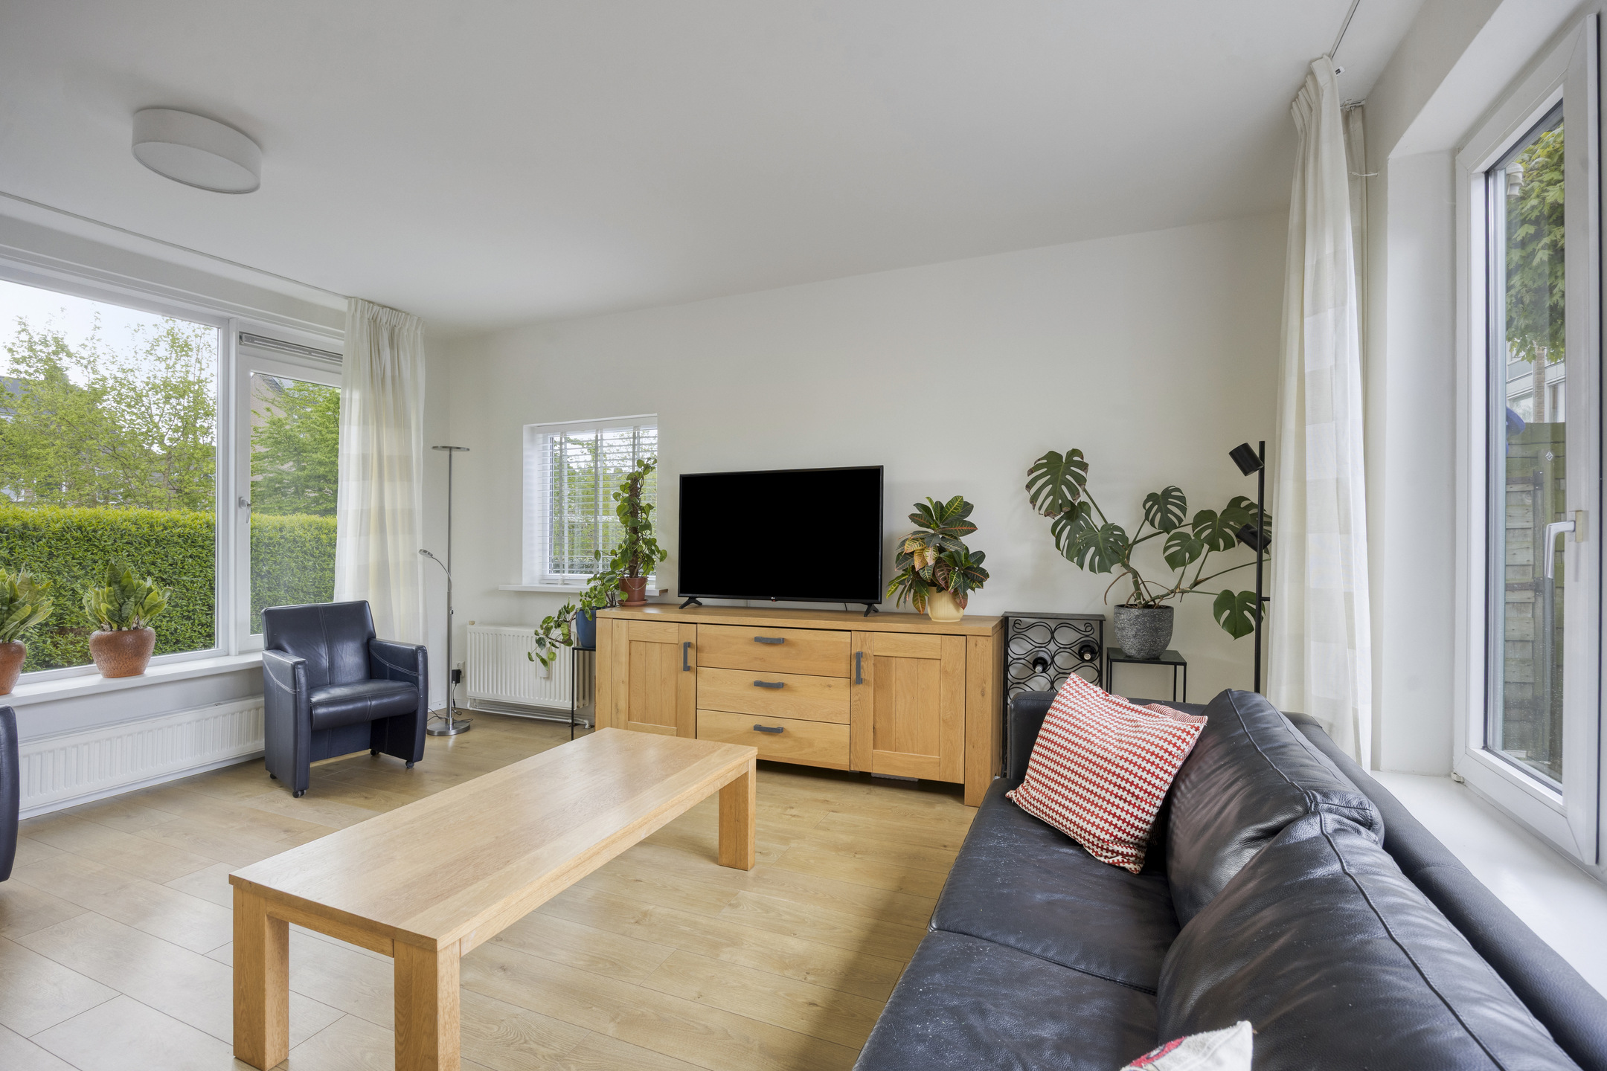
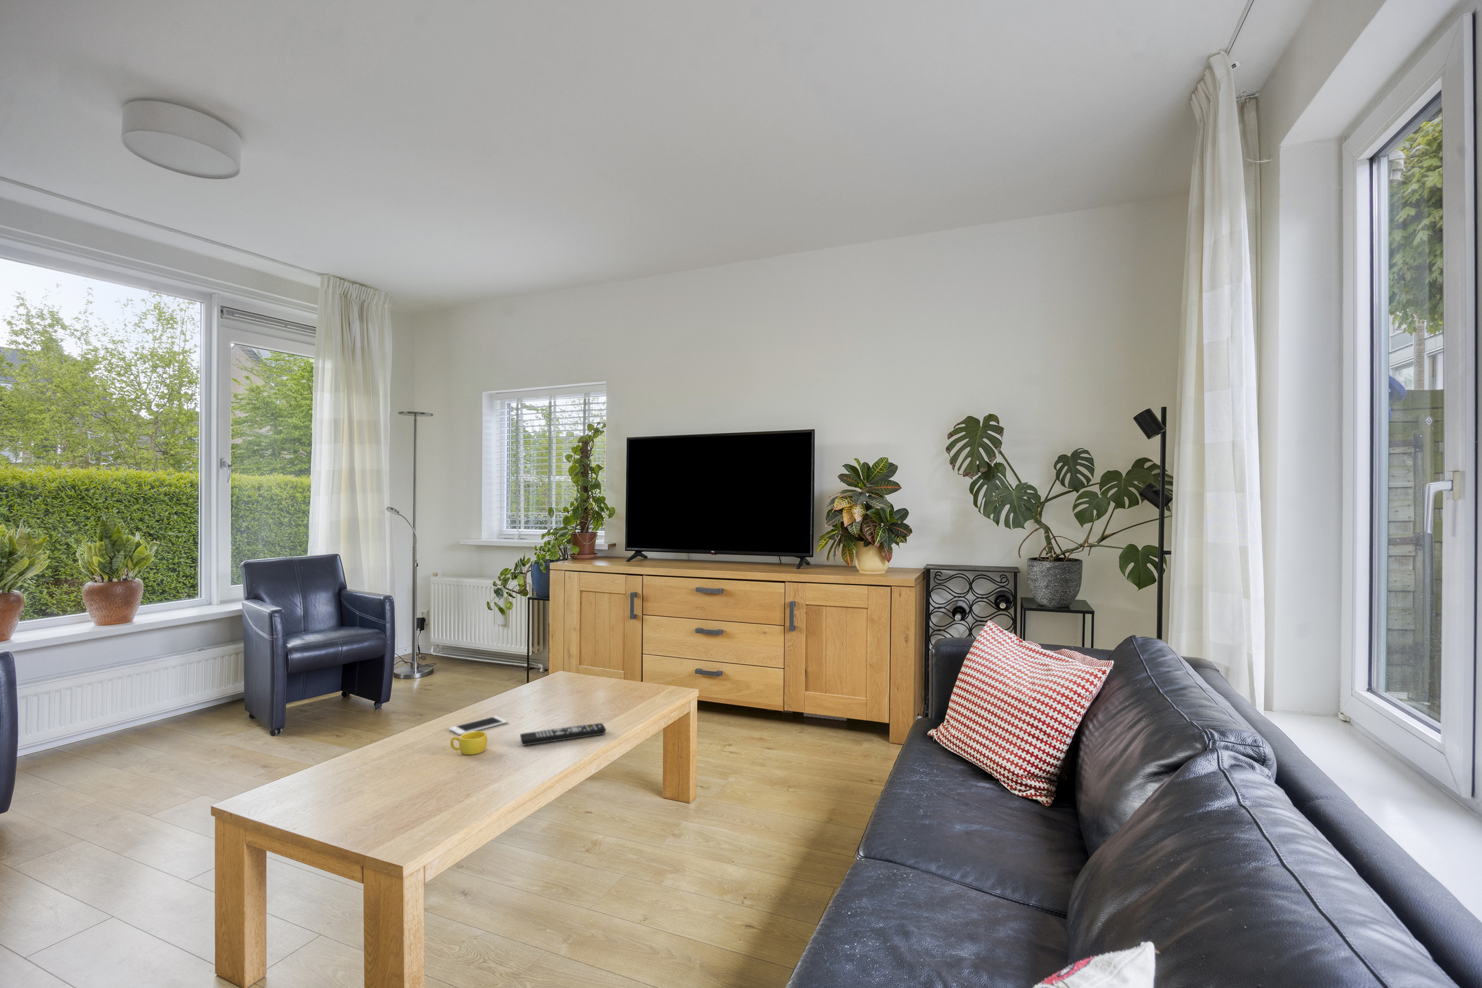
+ cup [450,731,487,755]
+ cell phone [449,716,507,735]
+ remote control [519,722,606,747]
